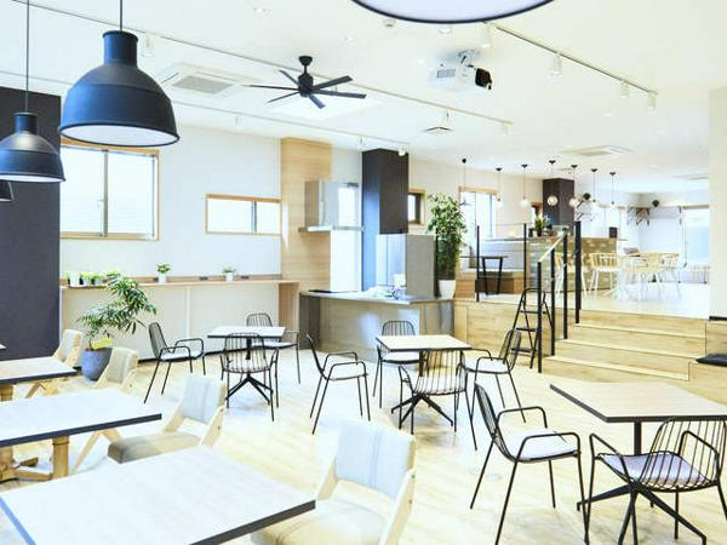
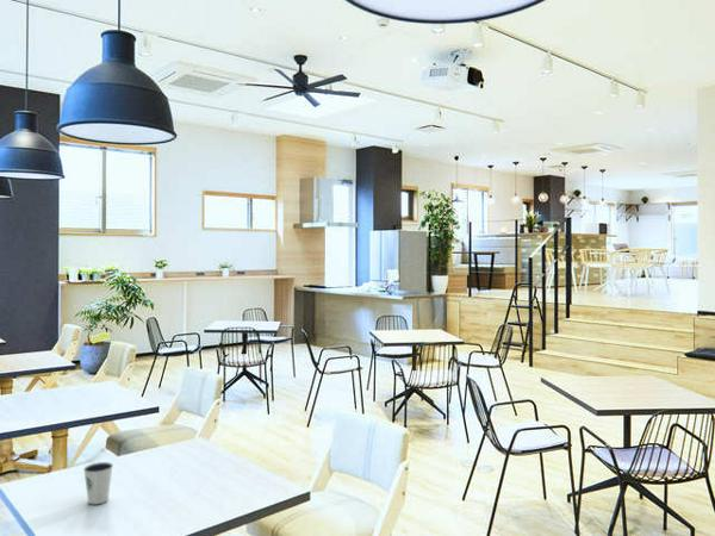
+ dixie cup [82,461,114,505]
